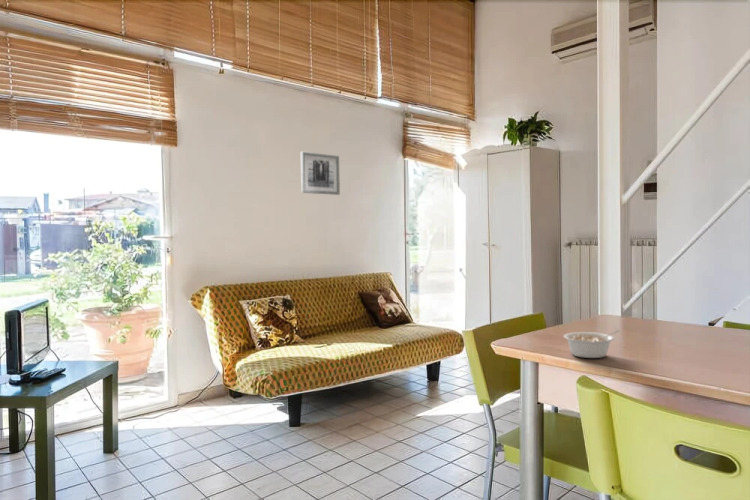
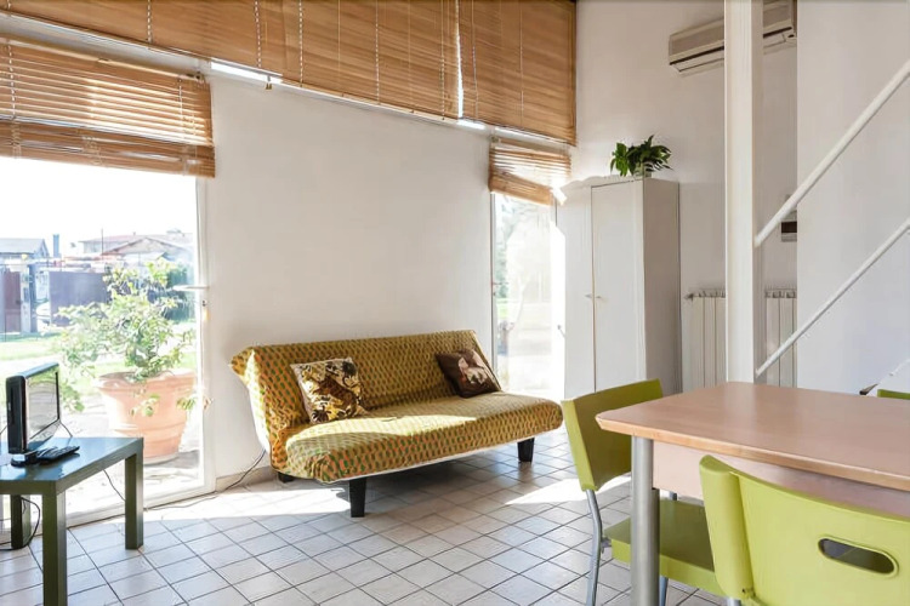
- legume [563,330,620,359]
- wall art [300,151,341,196]
